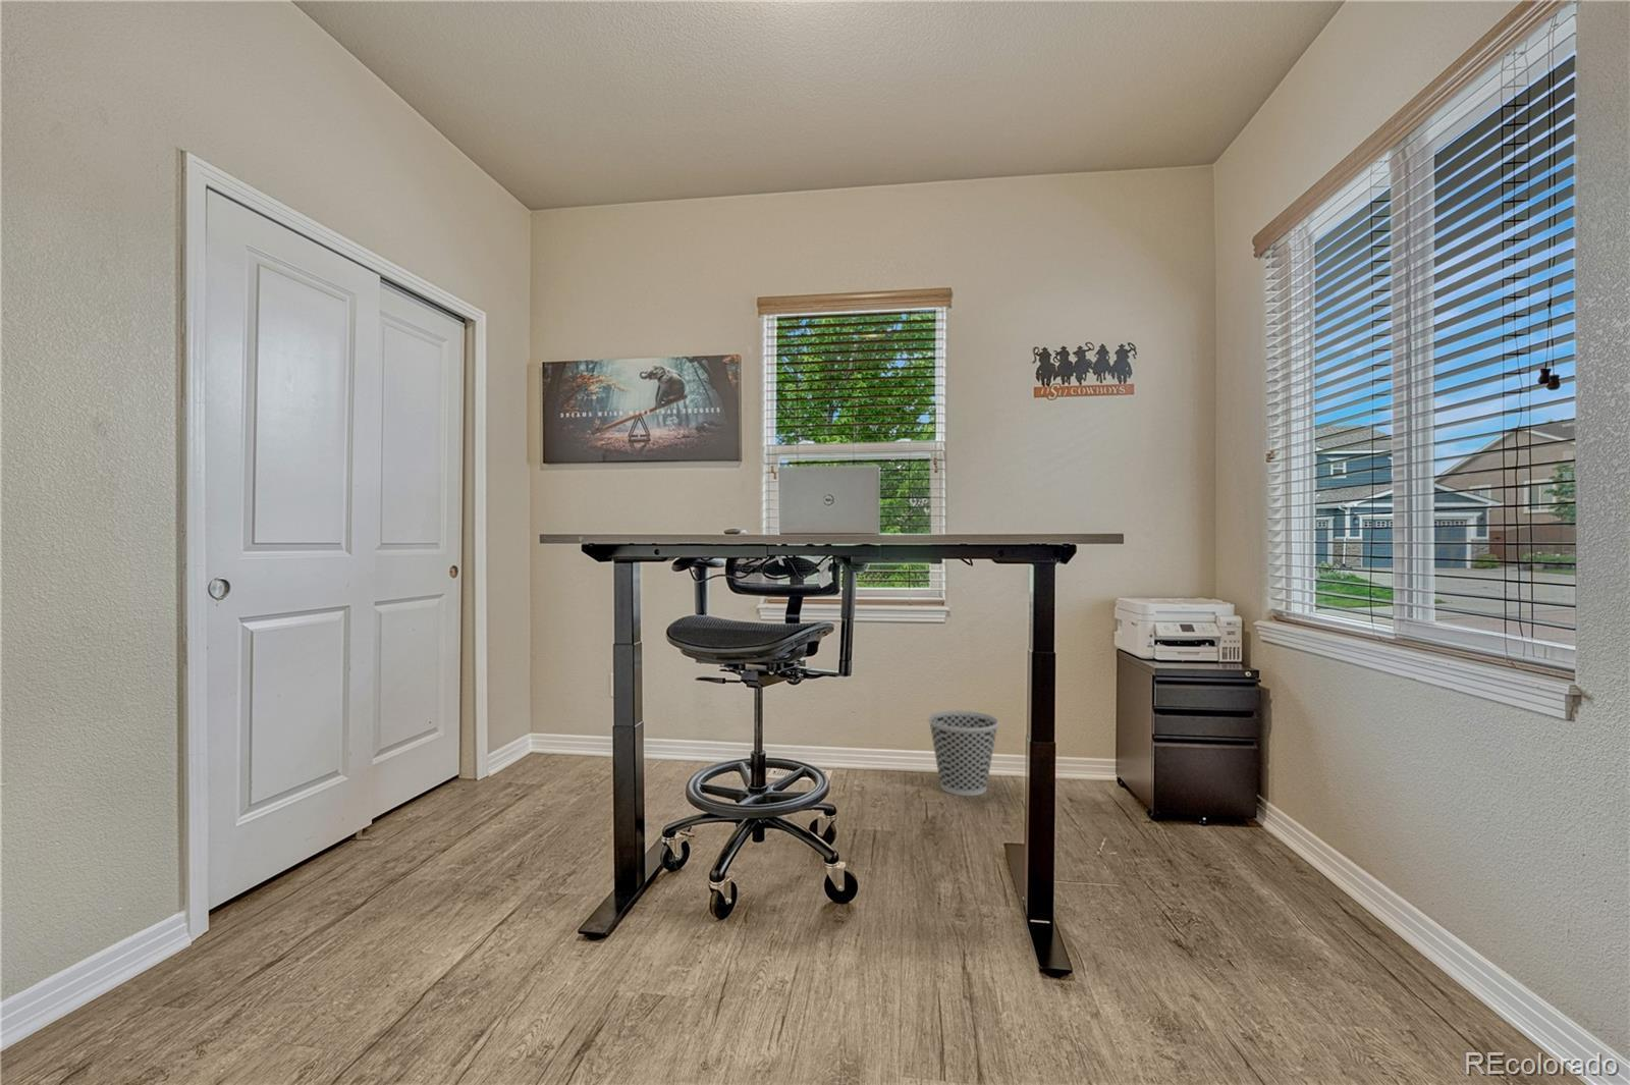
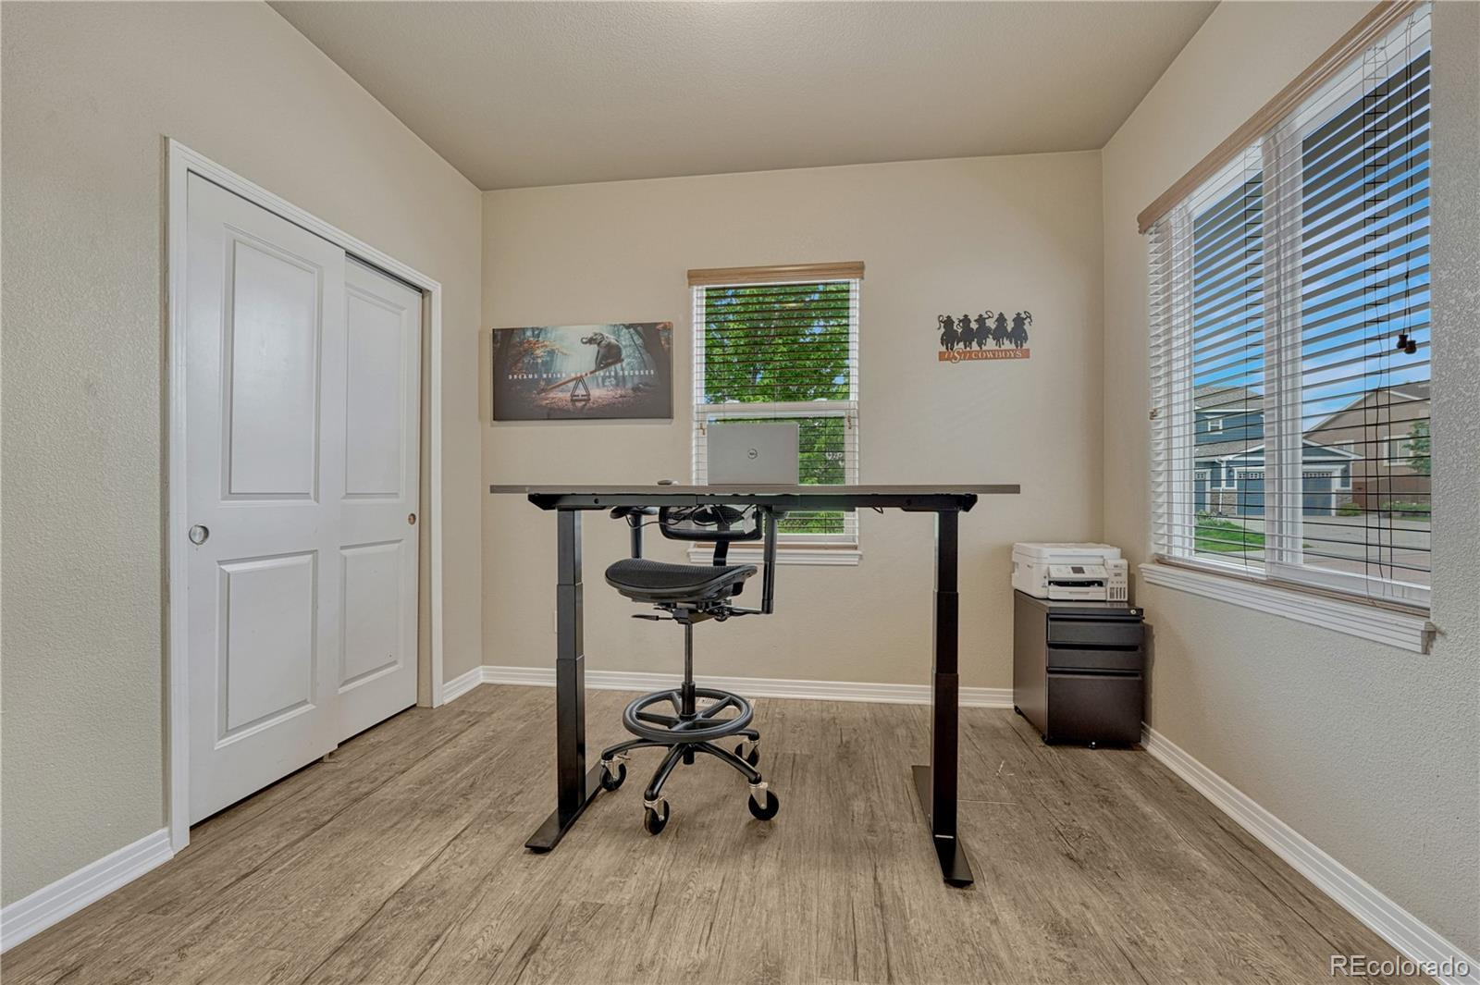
- wastebasket [928,710,1000,797]
